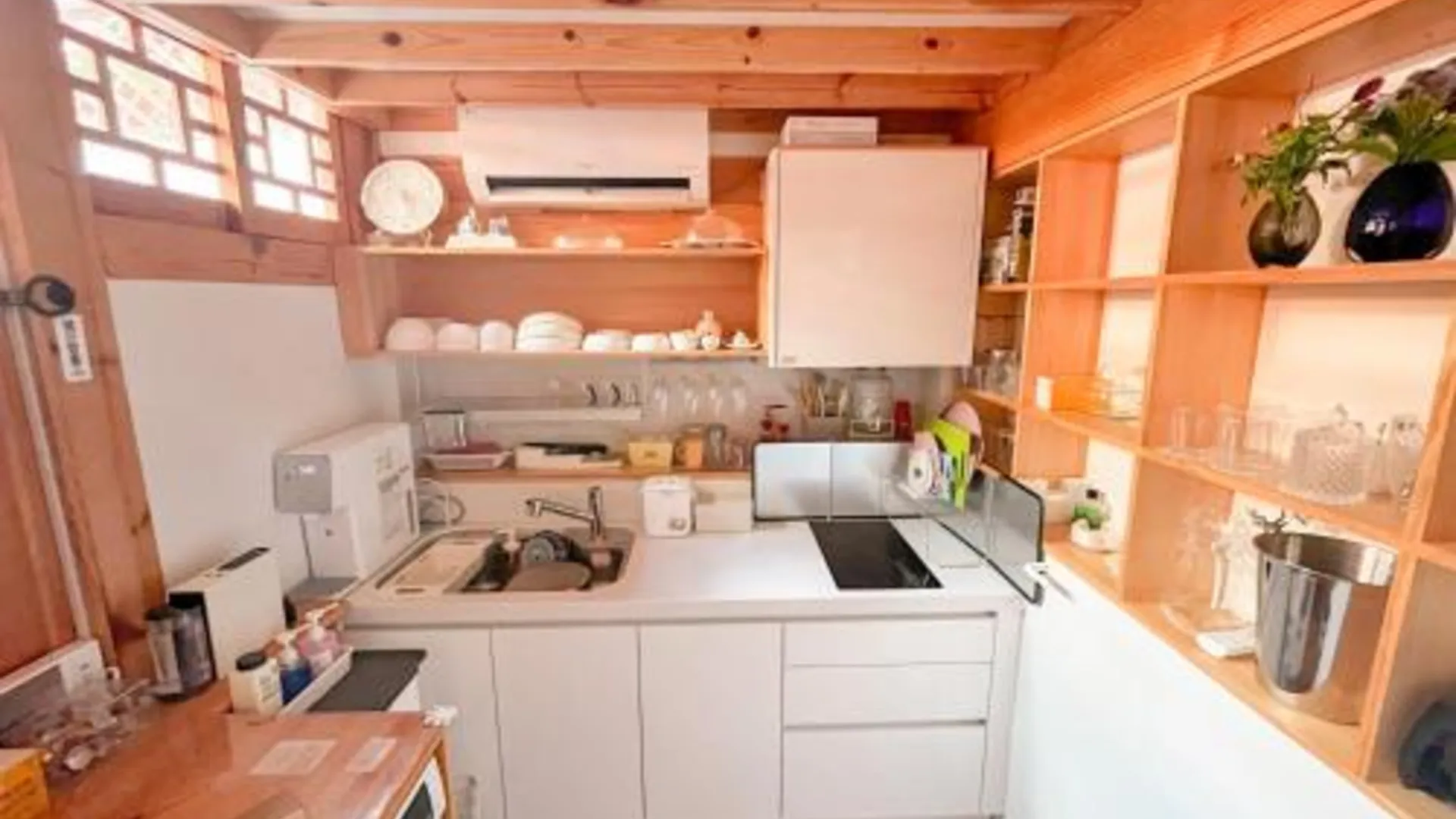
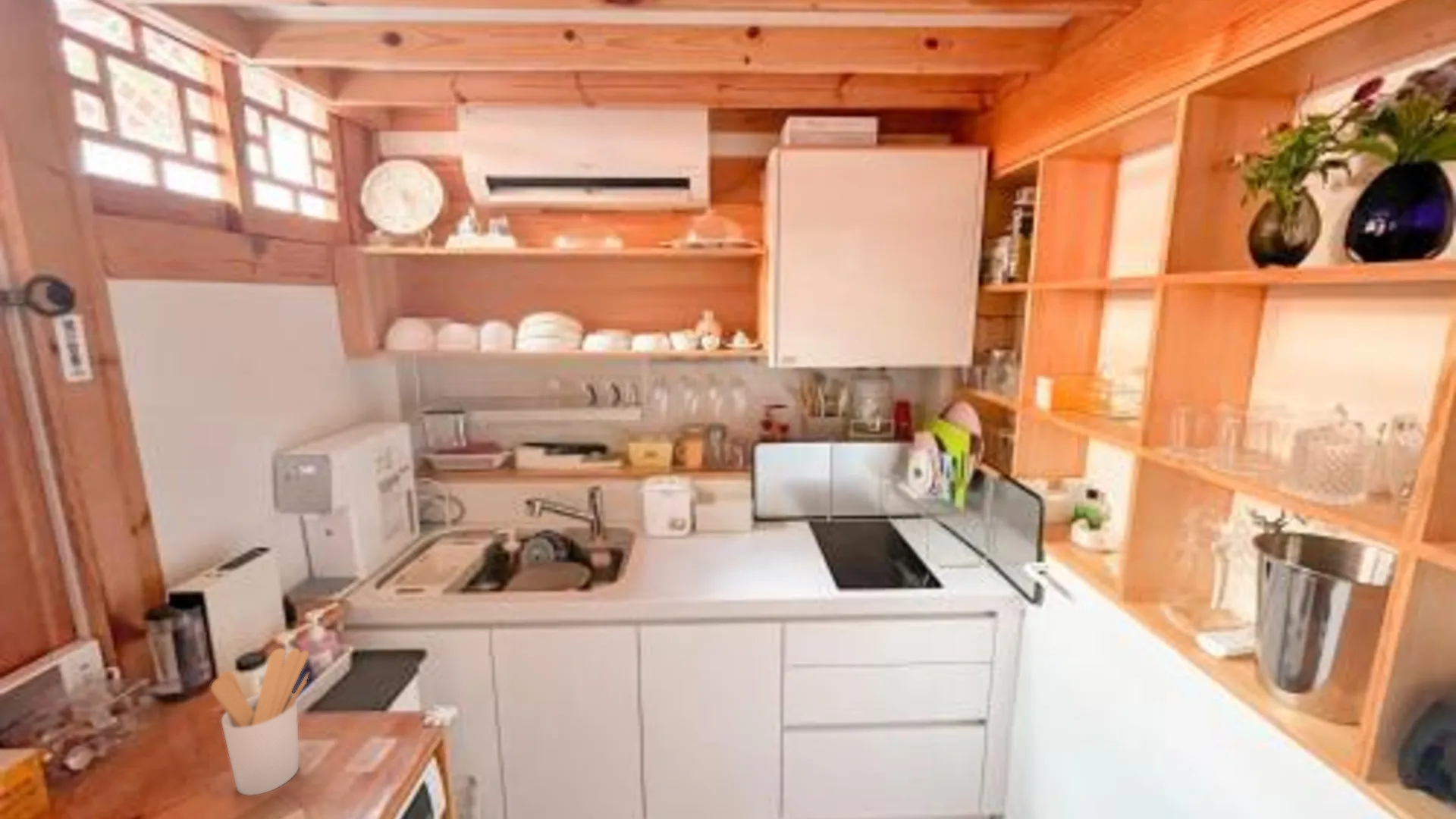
+ utensil holder [210,648,310,796]
